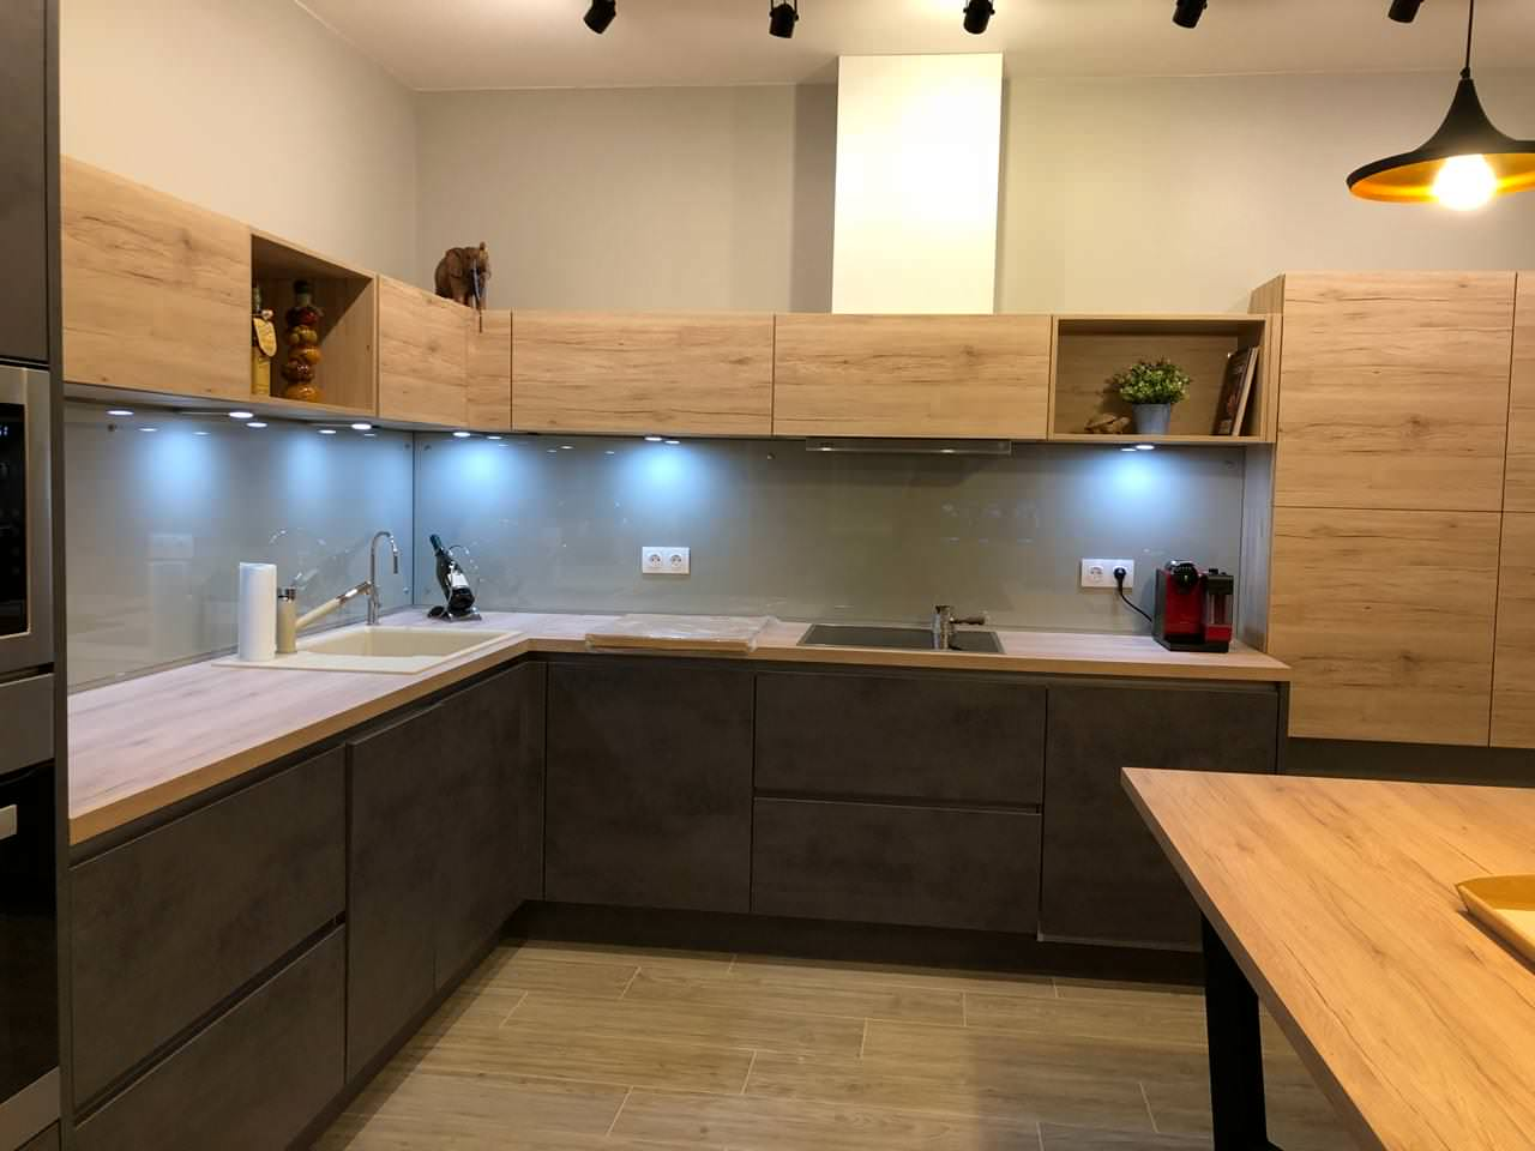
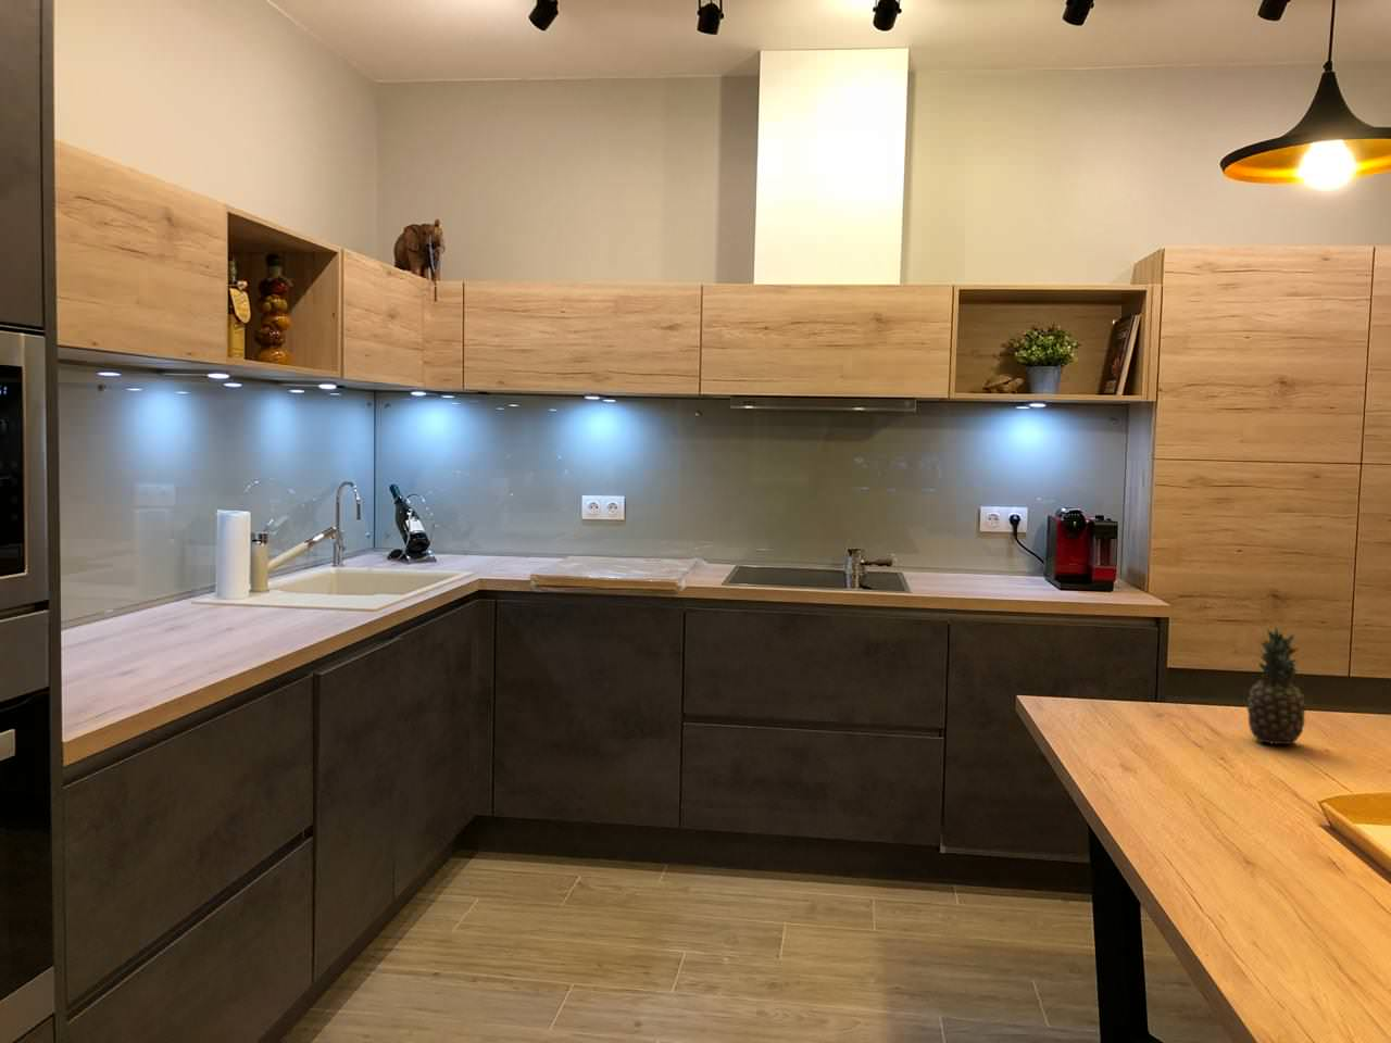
+ fruit [1245,626,1308,745]
